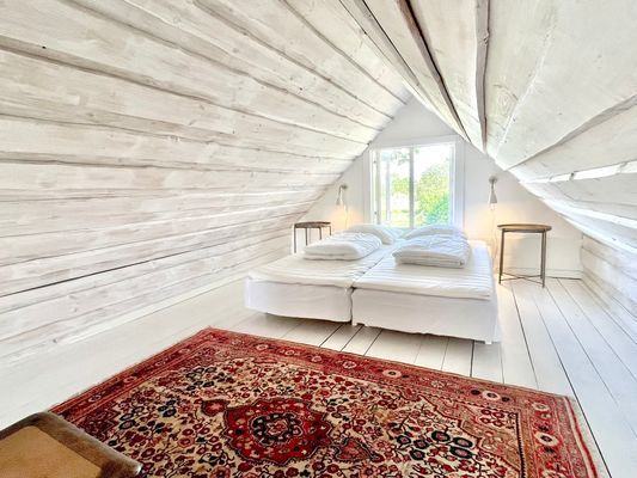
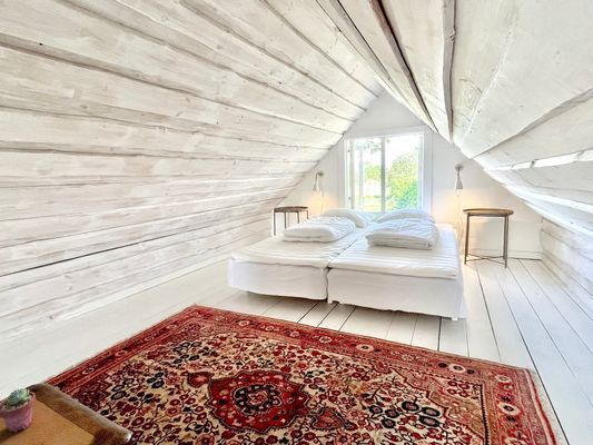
+ potted succulent [0,387,37,433]
